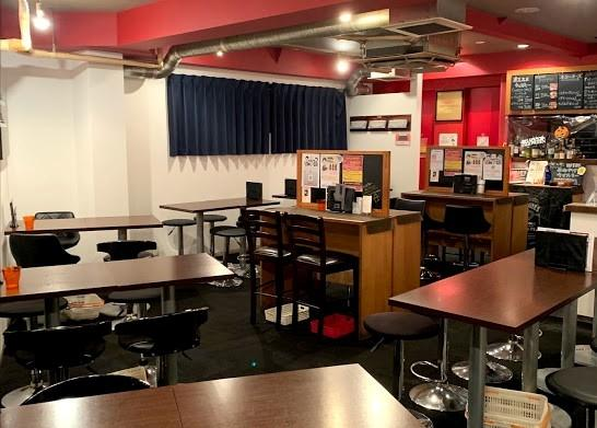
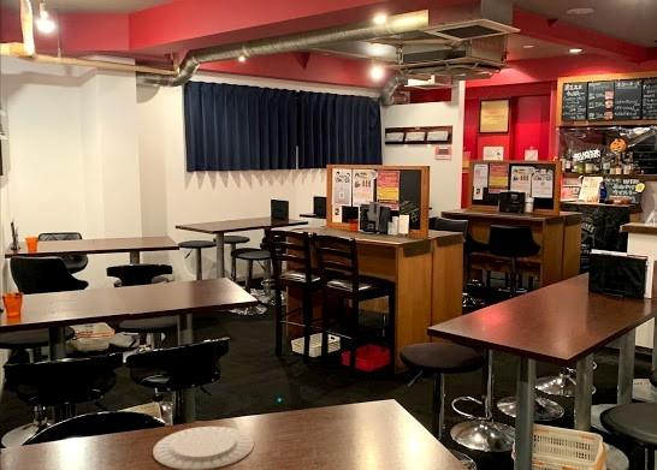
+ chinaware [152,426,255,470]
